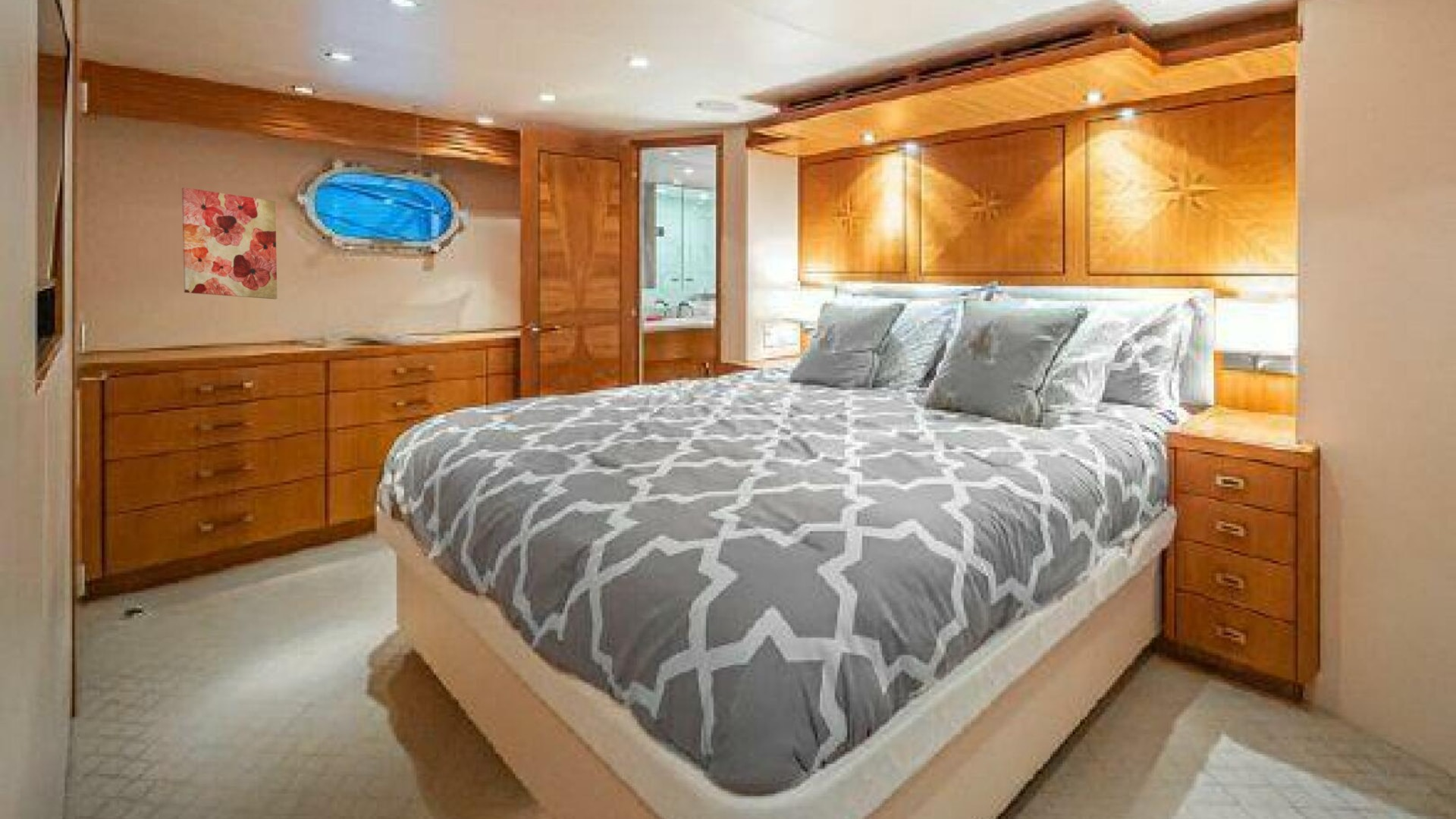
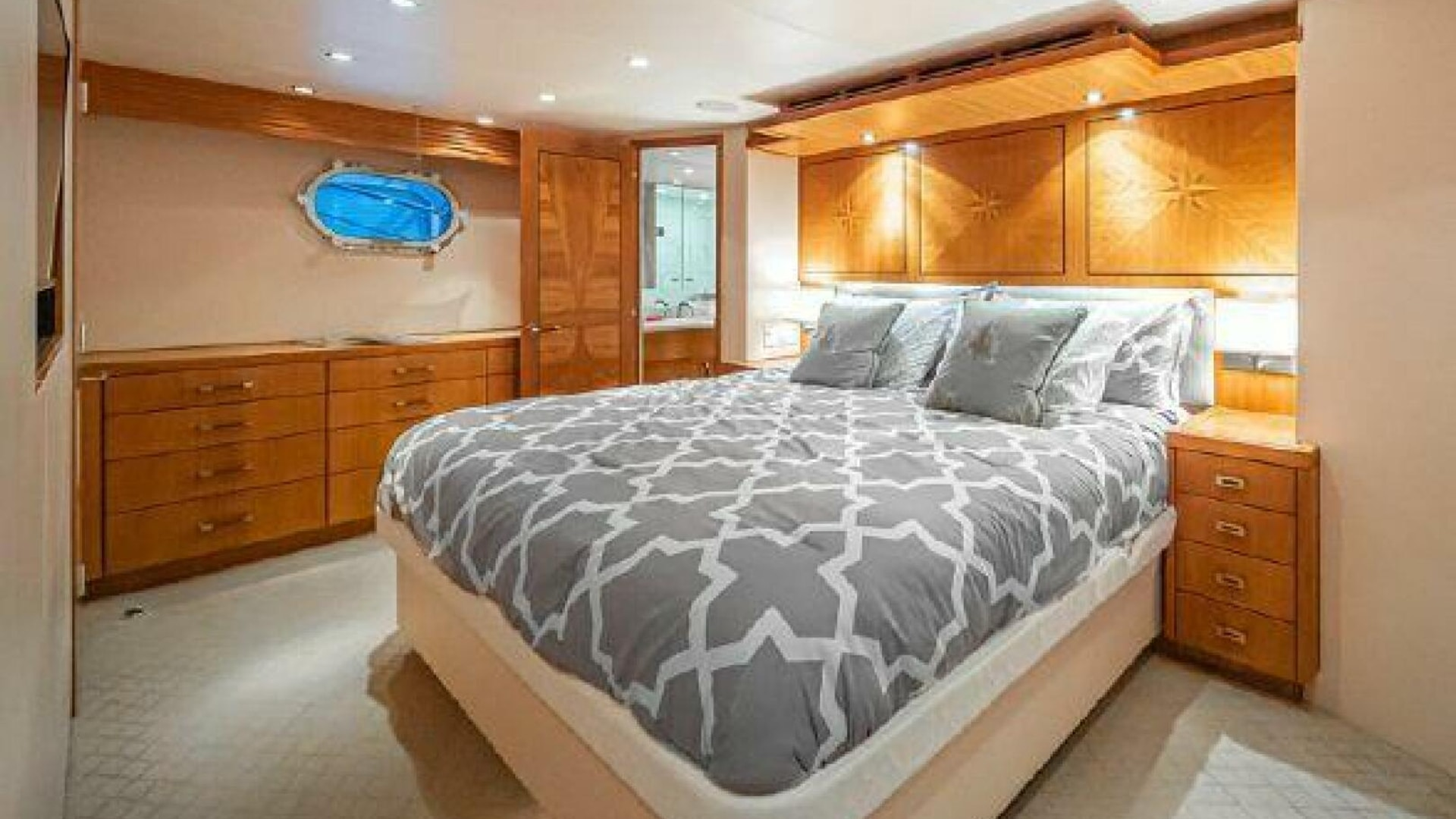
- wall art [181,187,278,300]
